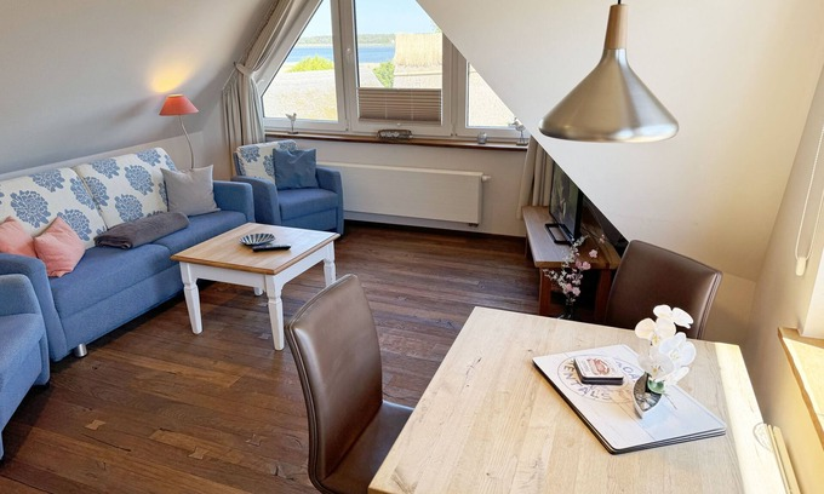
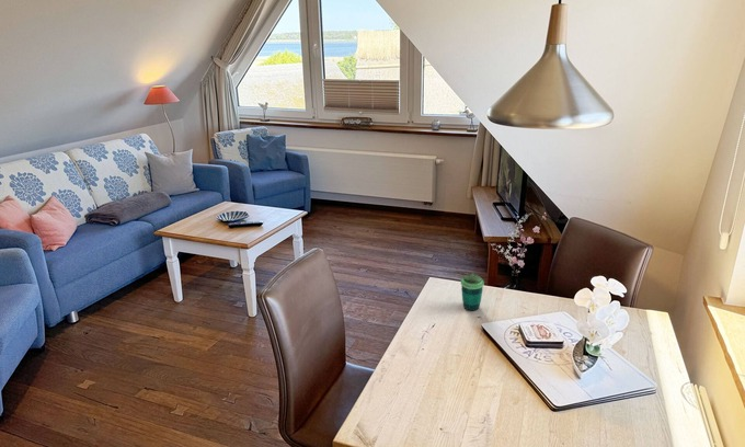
+ cup [460,273,485,311]
